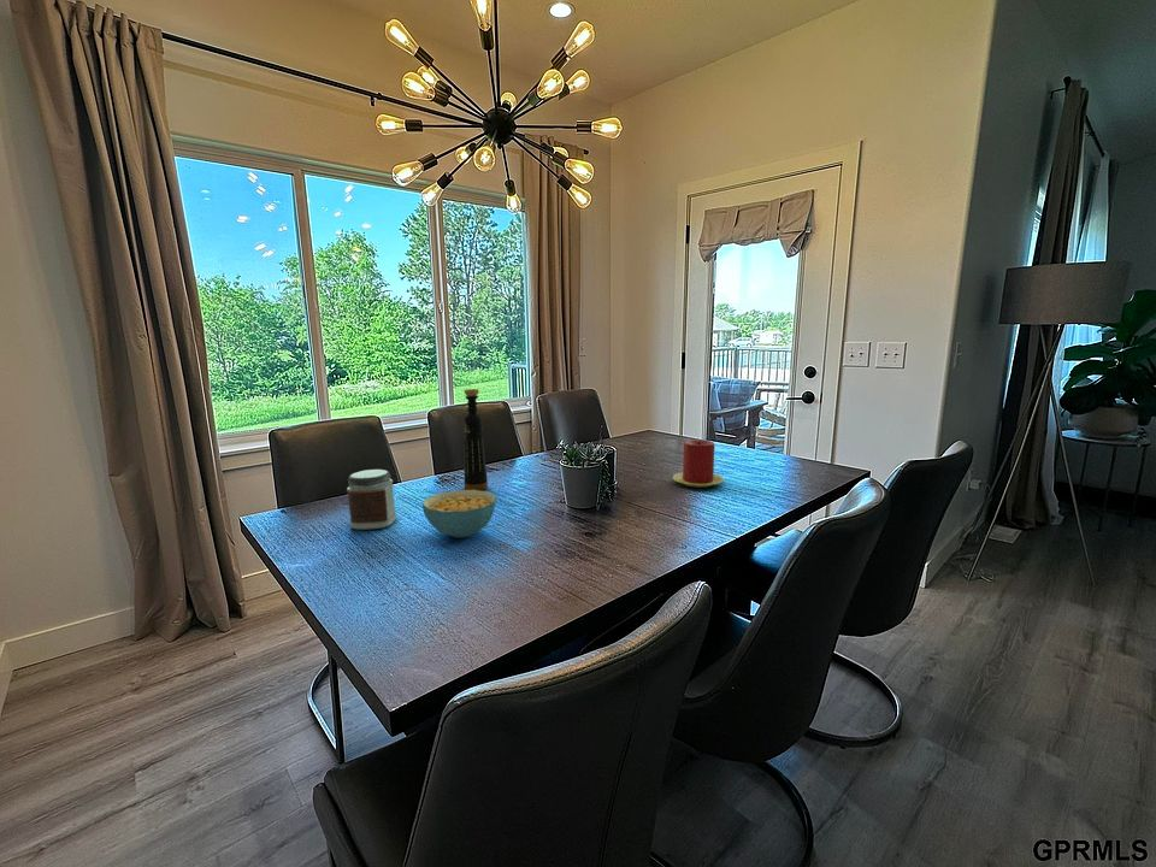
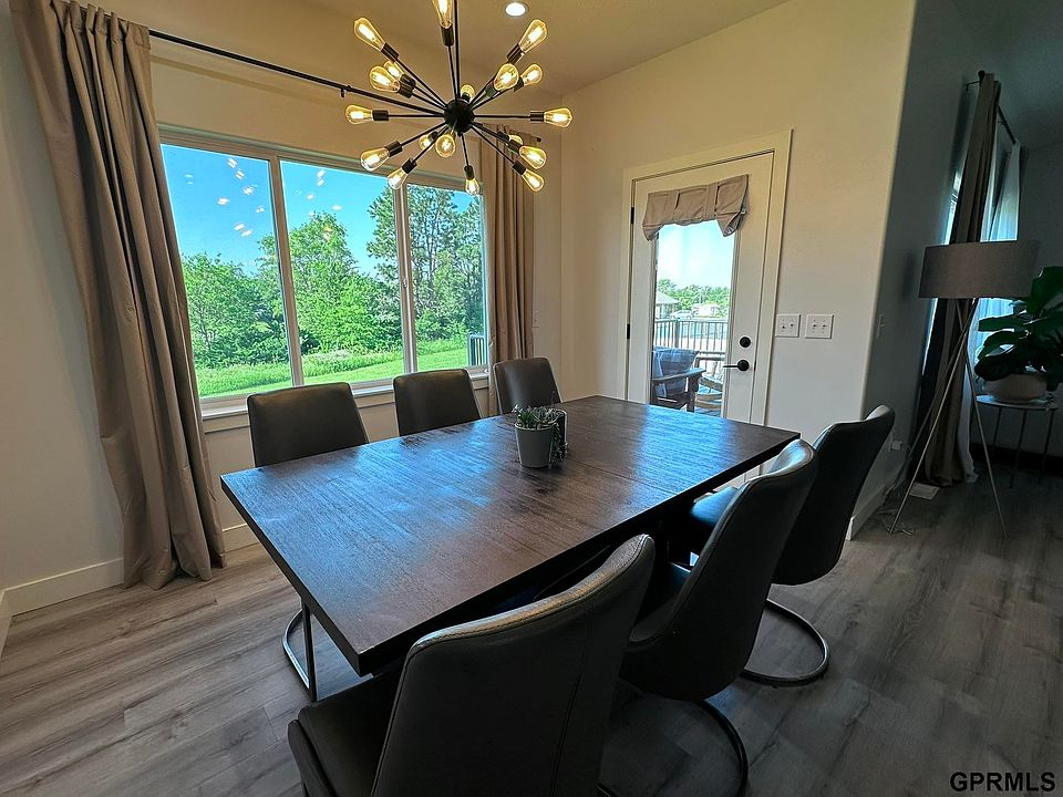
- bottle [462,388,489,491]
- cereal bowl [421,489,497,539]
- candle [672,438,725,488]
- jar [346,468,397,531]
